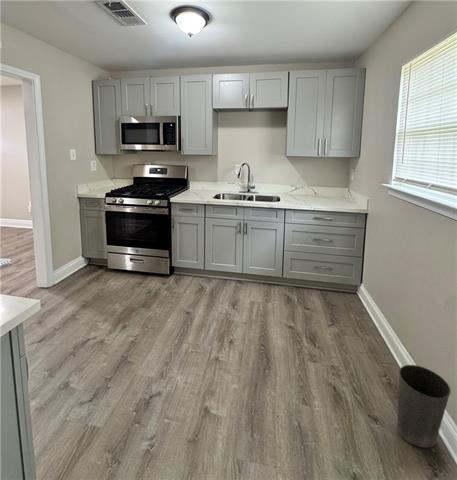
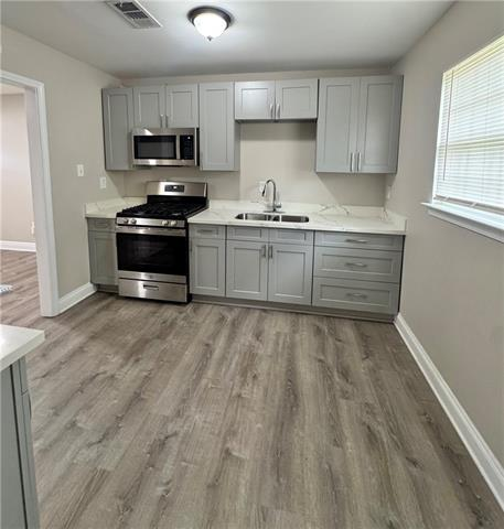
- waste basket [397,364,452,449]
